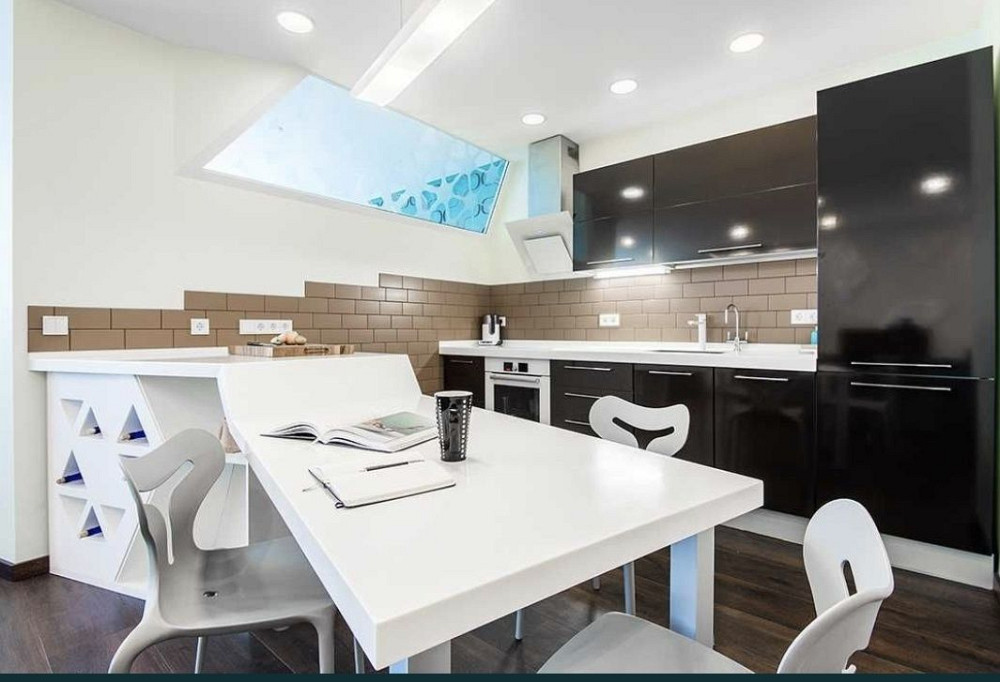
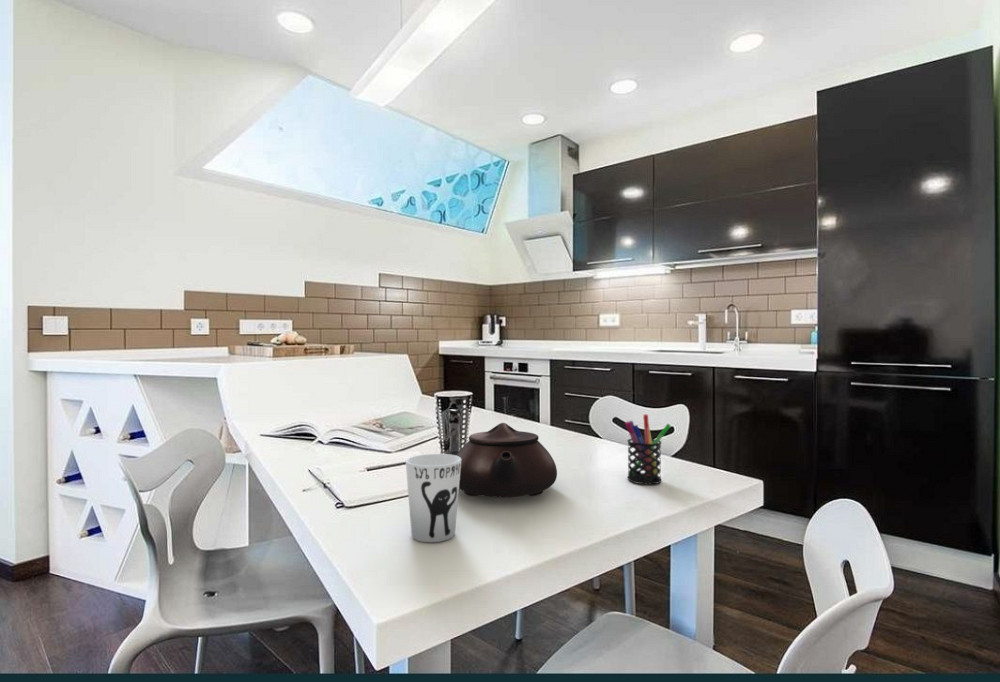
+ pen holder [624,413,672,485]
+ teapot [455,422,558,499]
+ cup [405,453,461,543]
